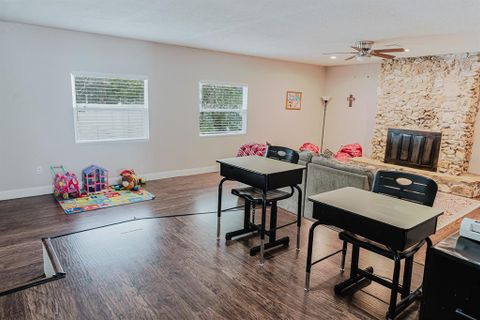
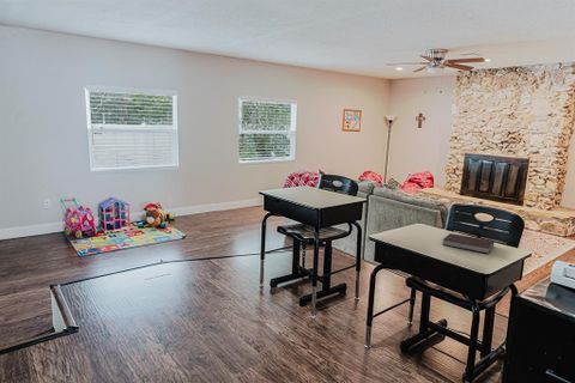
+ notebook [441,232,495,255]
